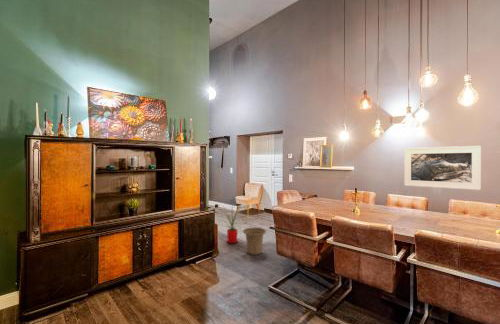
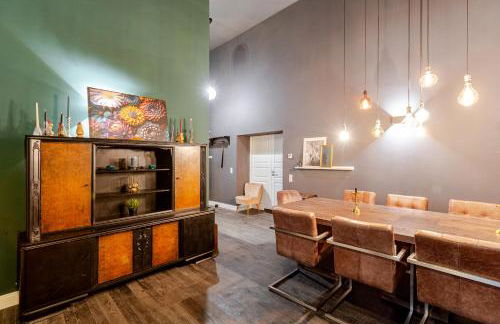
- house plant [218,204,244,244]
- basket [242,227,267,256]
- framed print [403,145,482,191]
